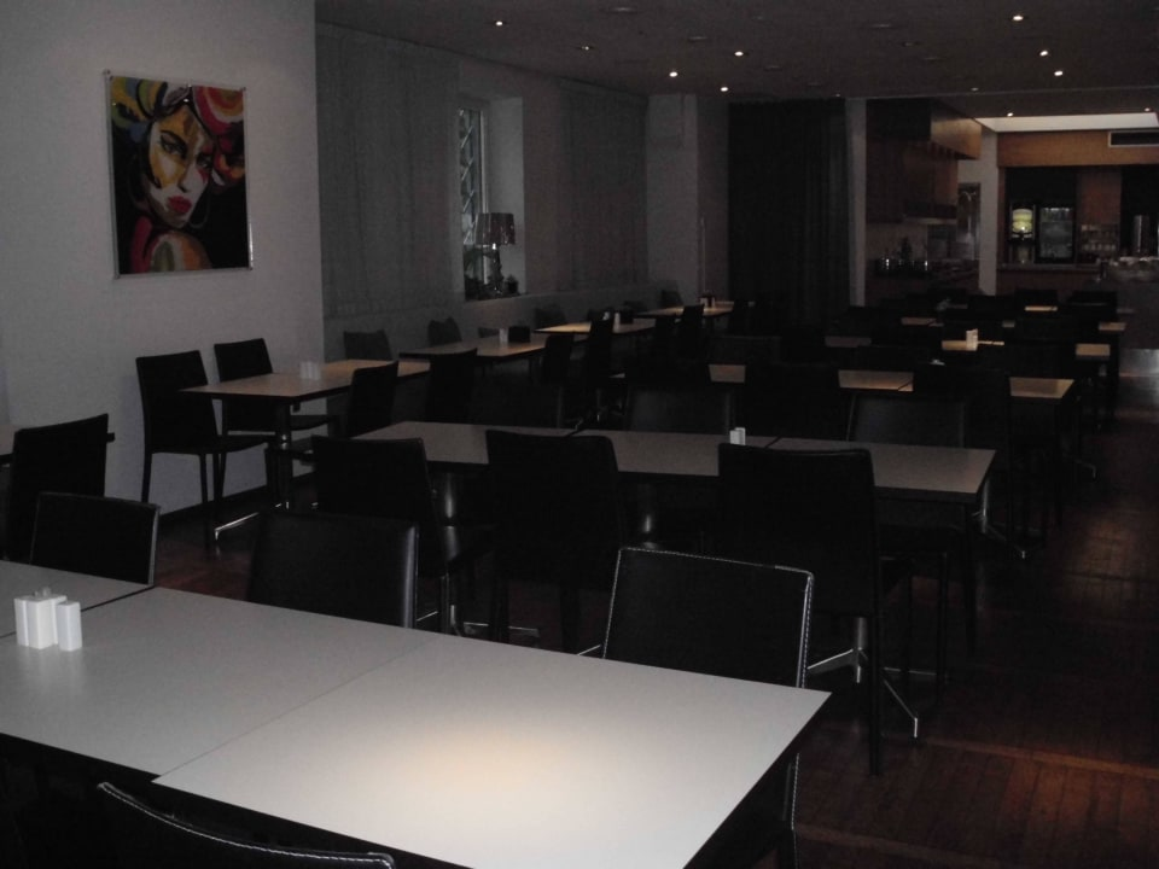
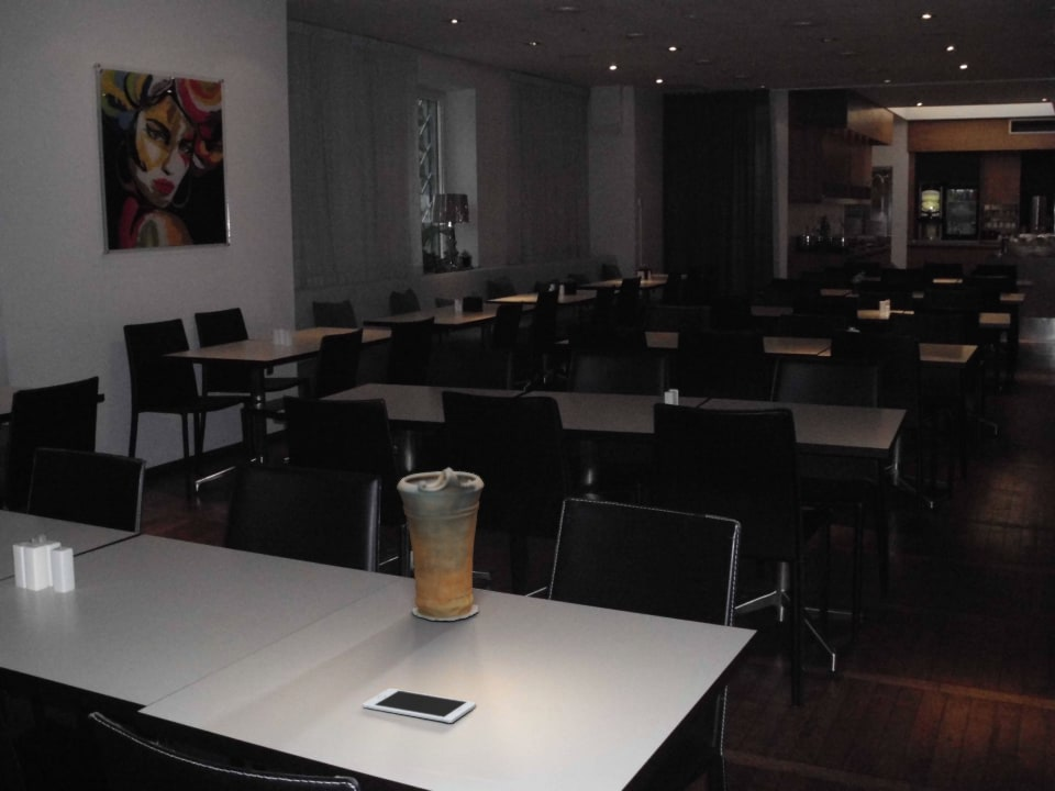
+ vase [396,467,485,622]
+ cell phone [362,688,477,724]
